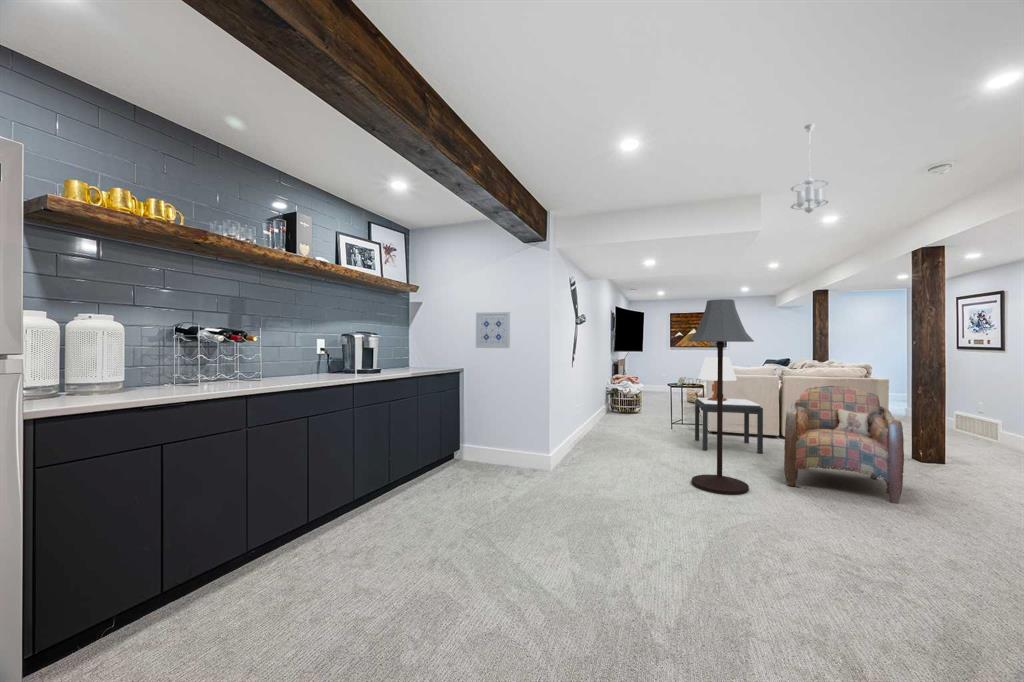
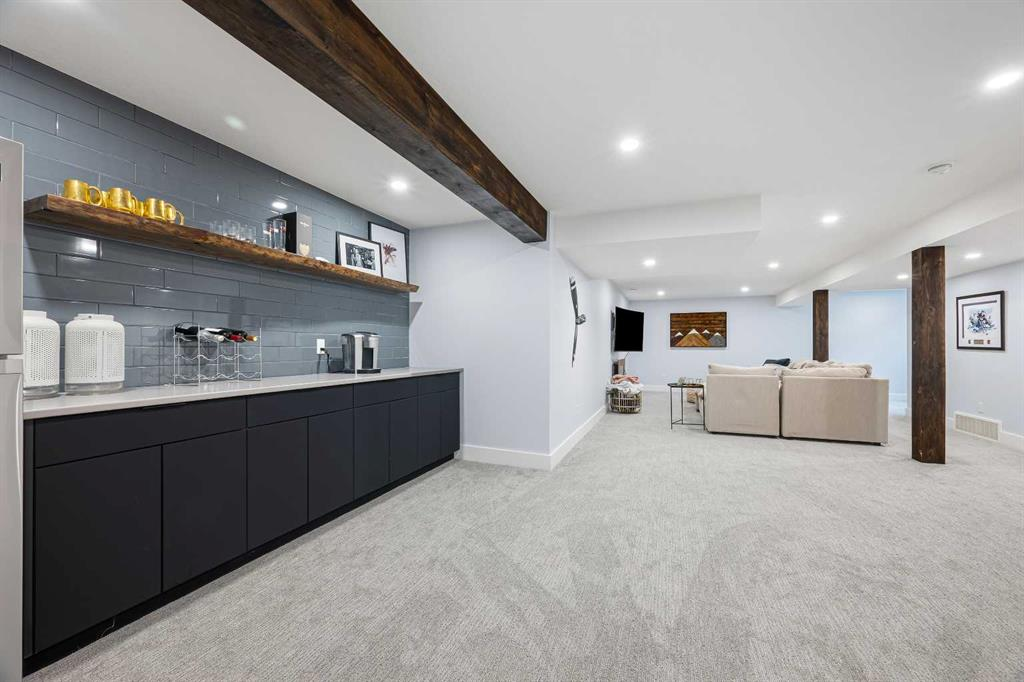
- wall art [475,311,511,349]
- side table [694,397,764,455]
- table lamp [698,356,738,401]
- pendant light [790,123,829,214]
- floor lamp [687,298,755,496]
- armchair [783,385,905,505]
